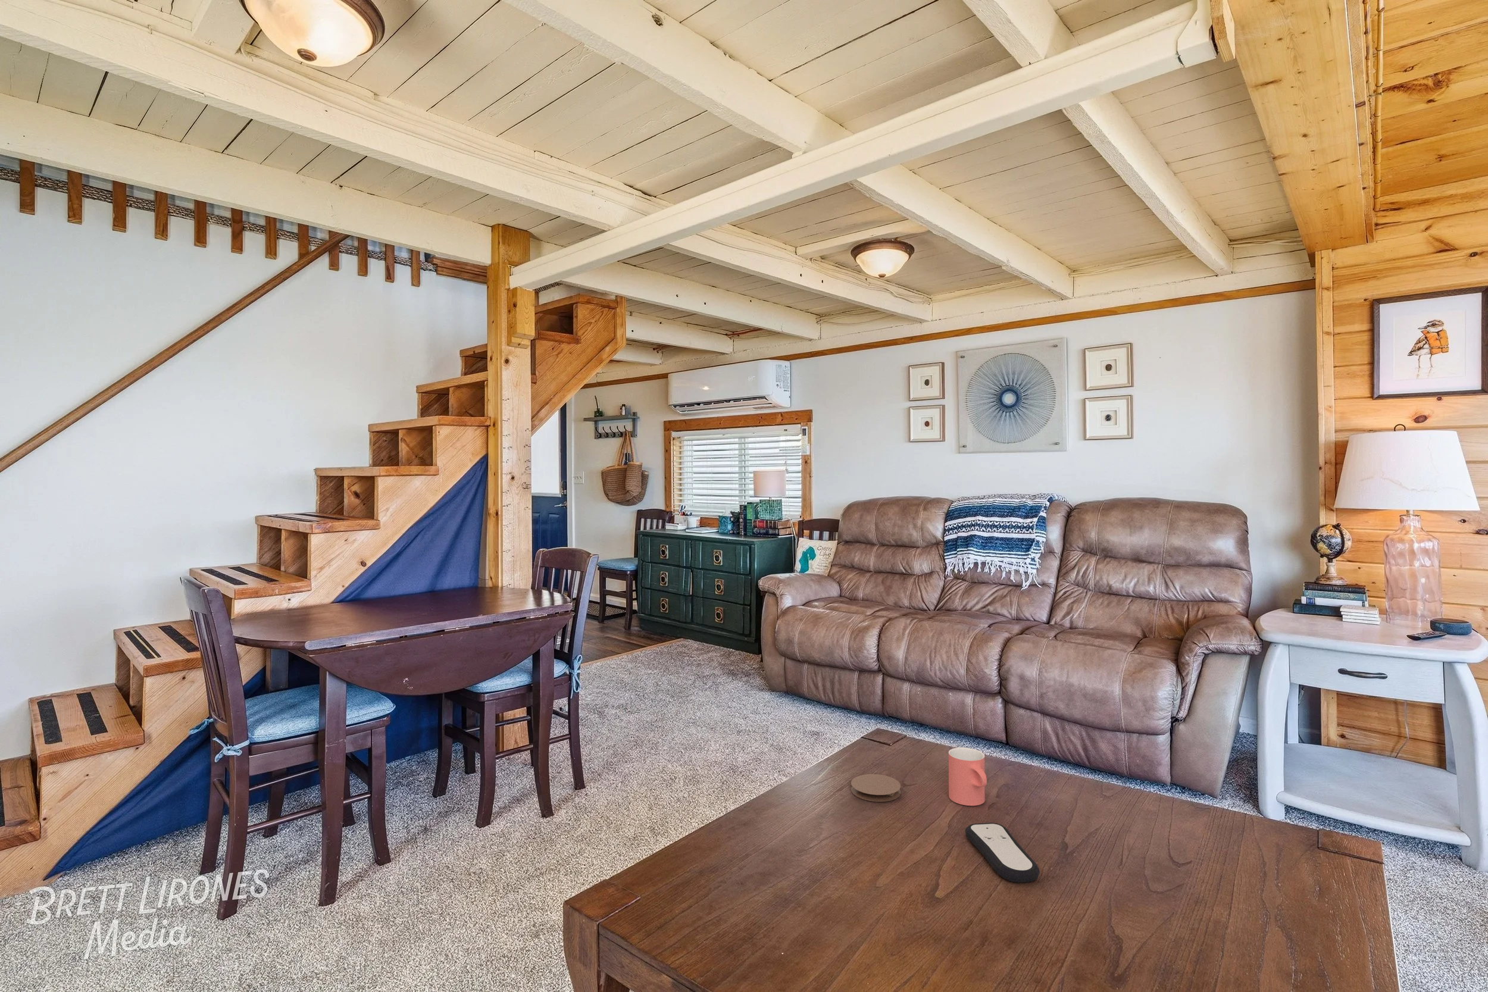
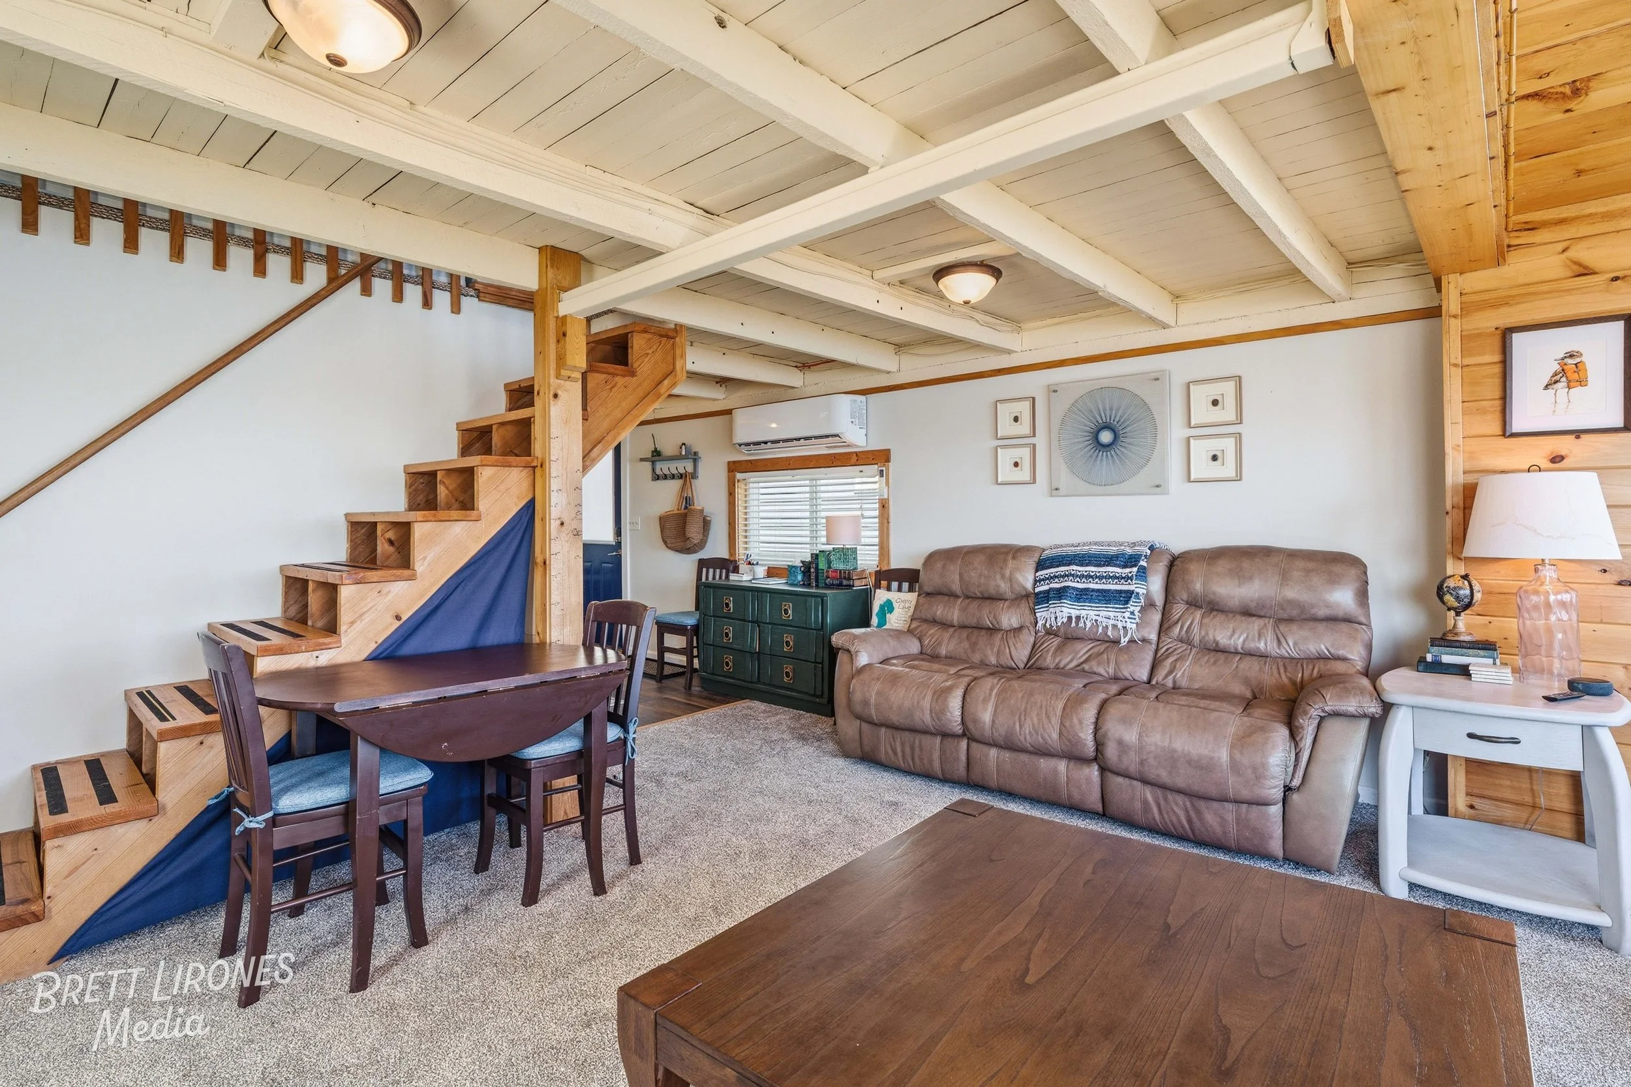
- remote control [964,823,1041,884]
- coaster [850,774,901,803]
- cup [948,747,988,806]
